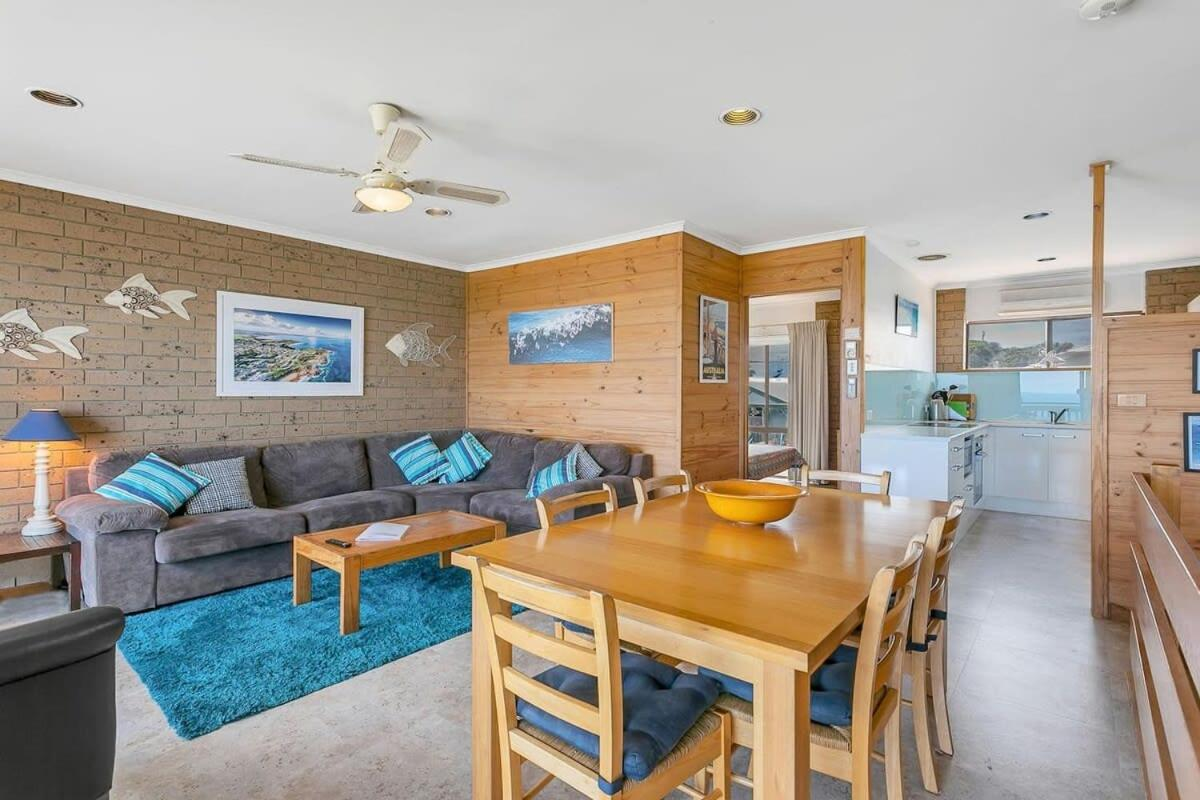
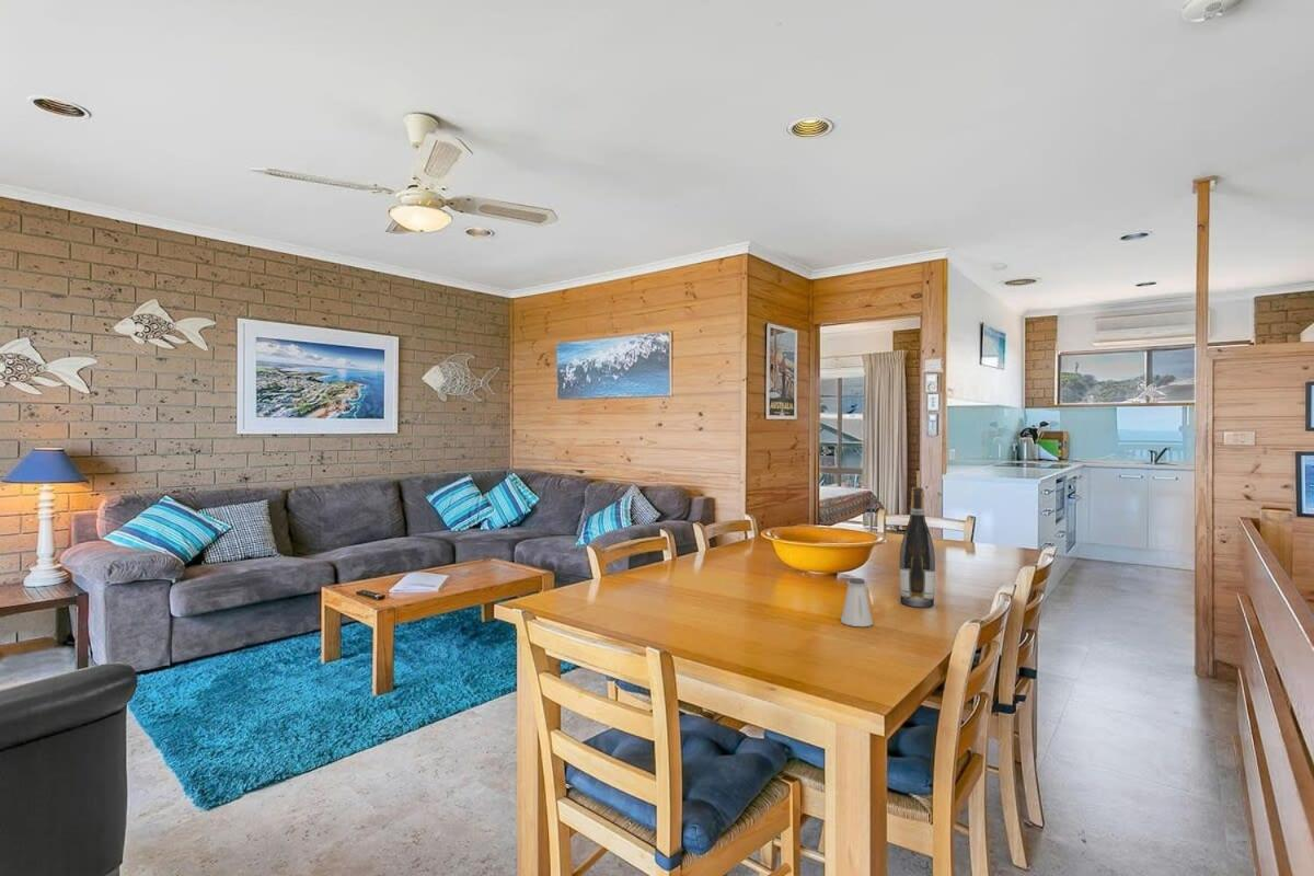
+ saltshaker [840,577,874,627]
+ wine bottle [899,486,936,609]
